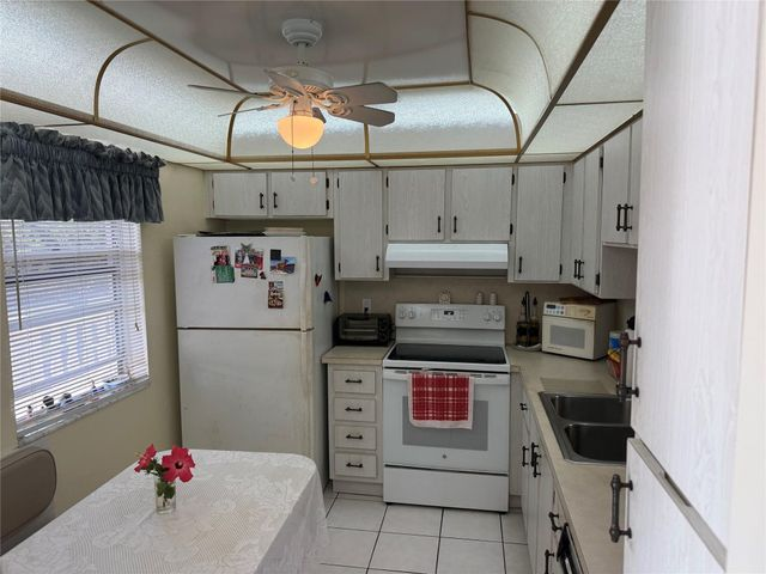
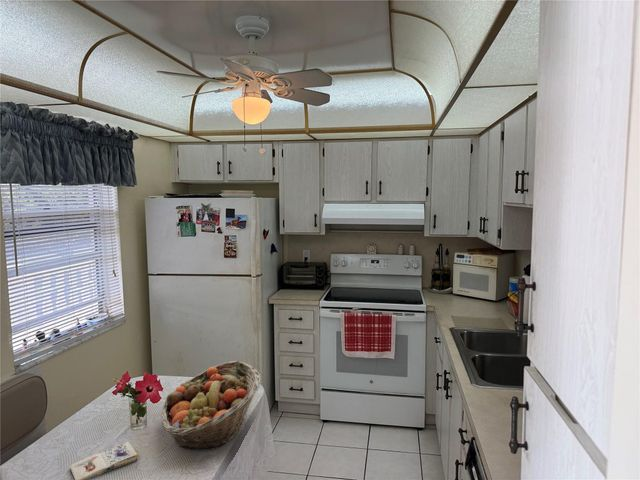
+ fruit basket [160,360,262,451]
+ paperback book [69,441,141,480]
